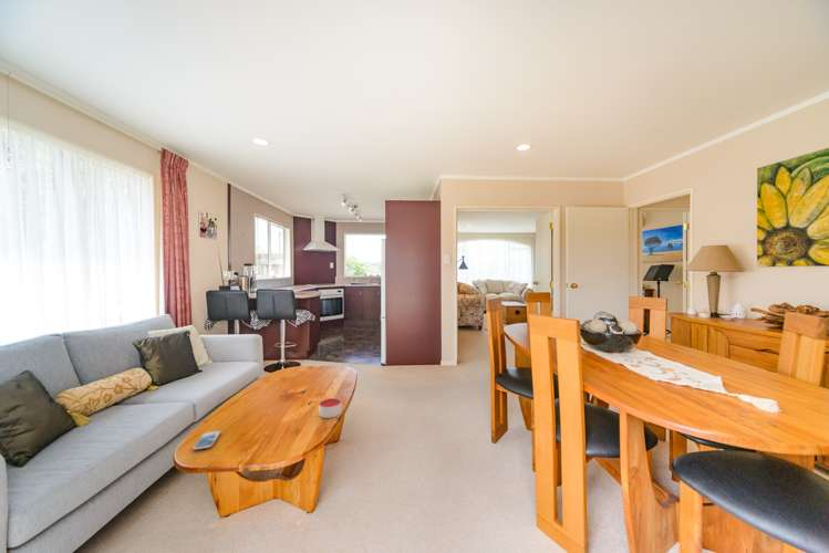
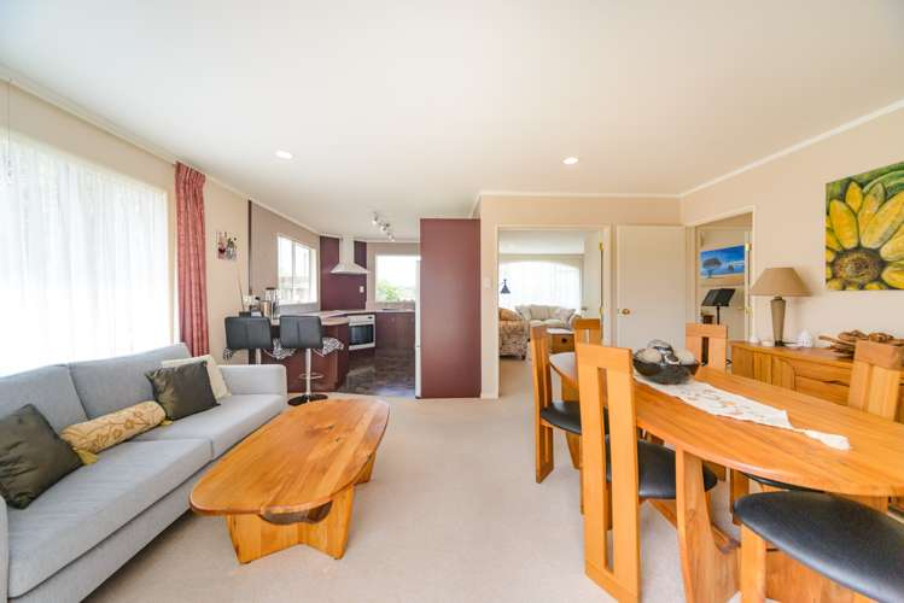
- candle [318,397,342,419]
- smartphone [191,430,221,451]
